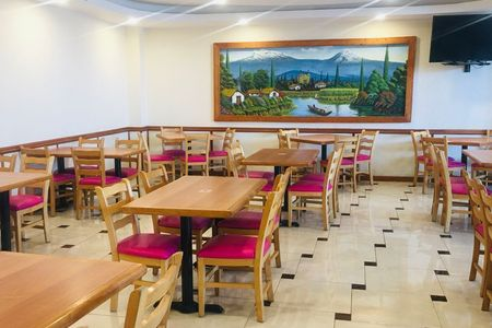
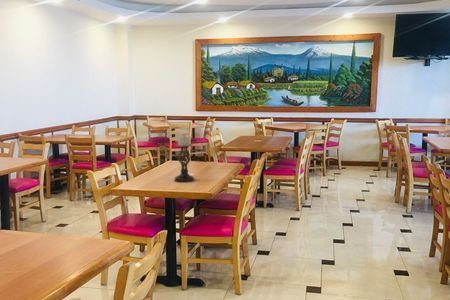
+ candle holder [173,133,195,184]
